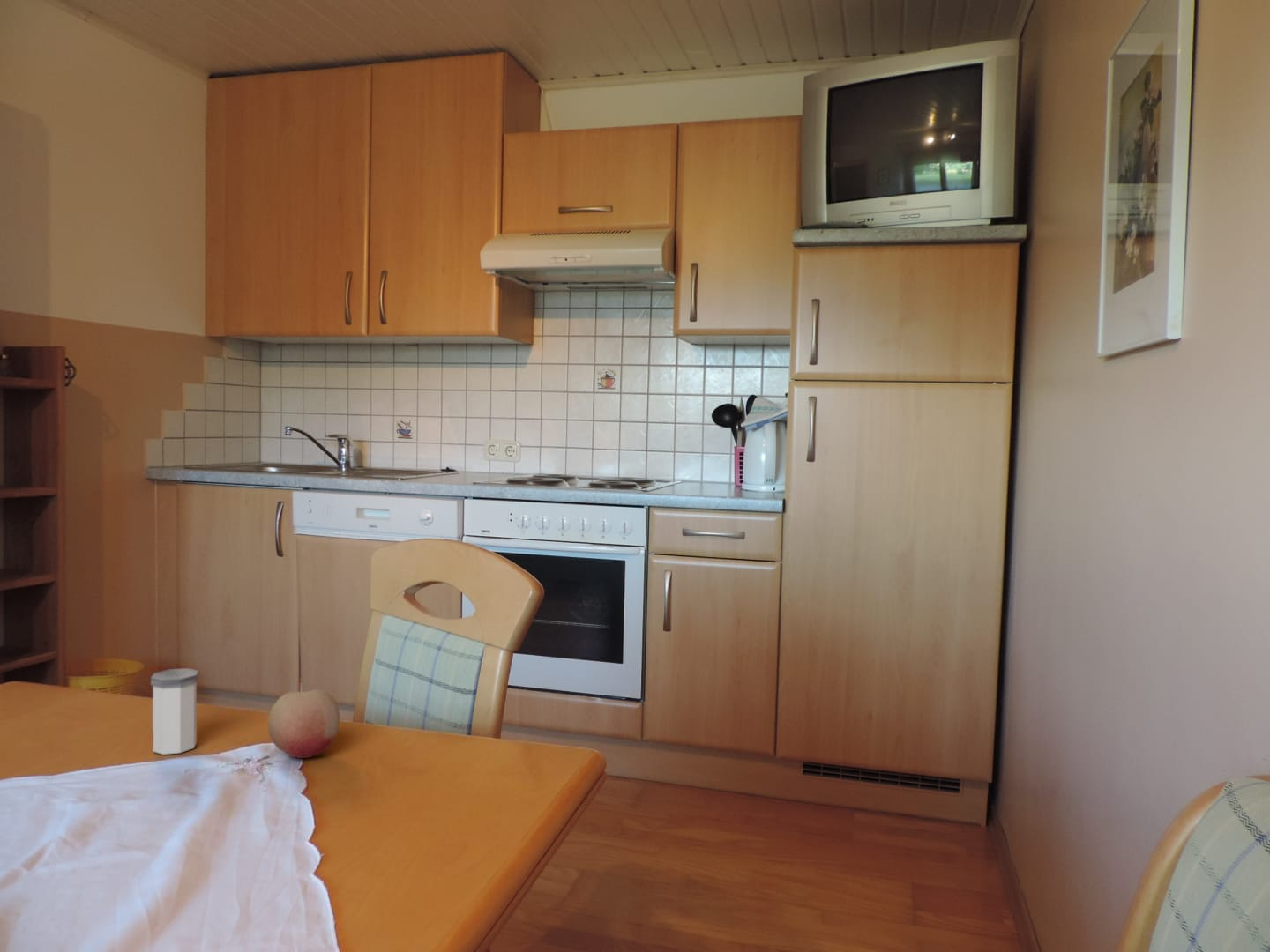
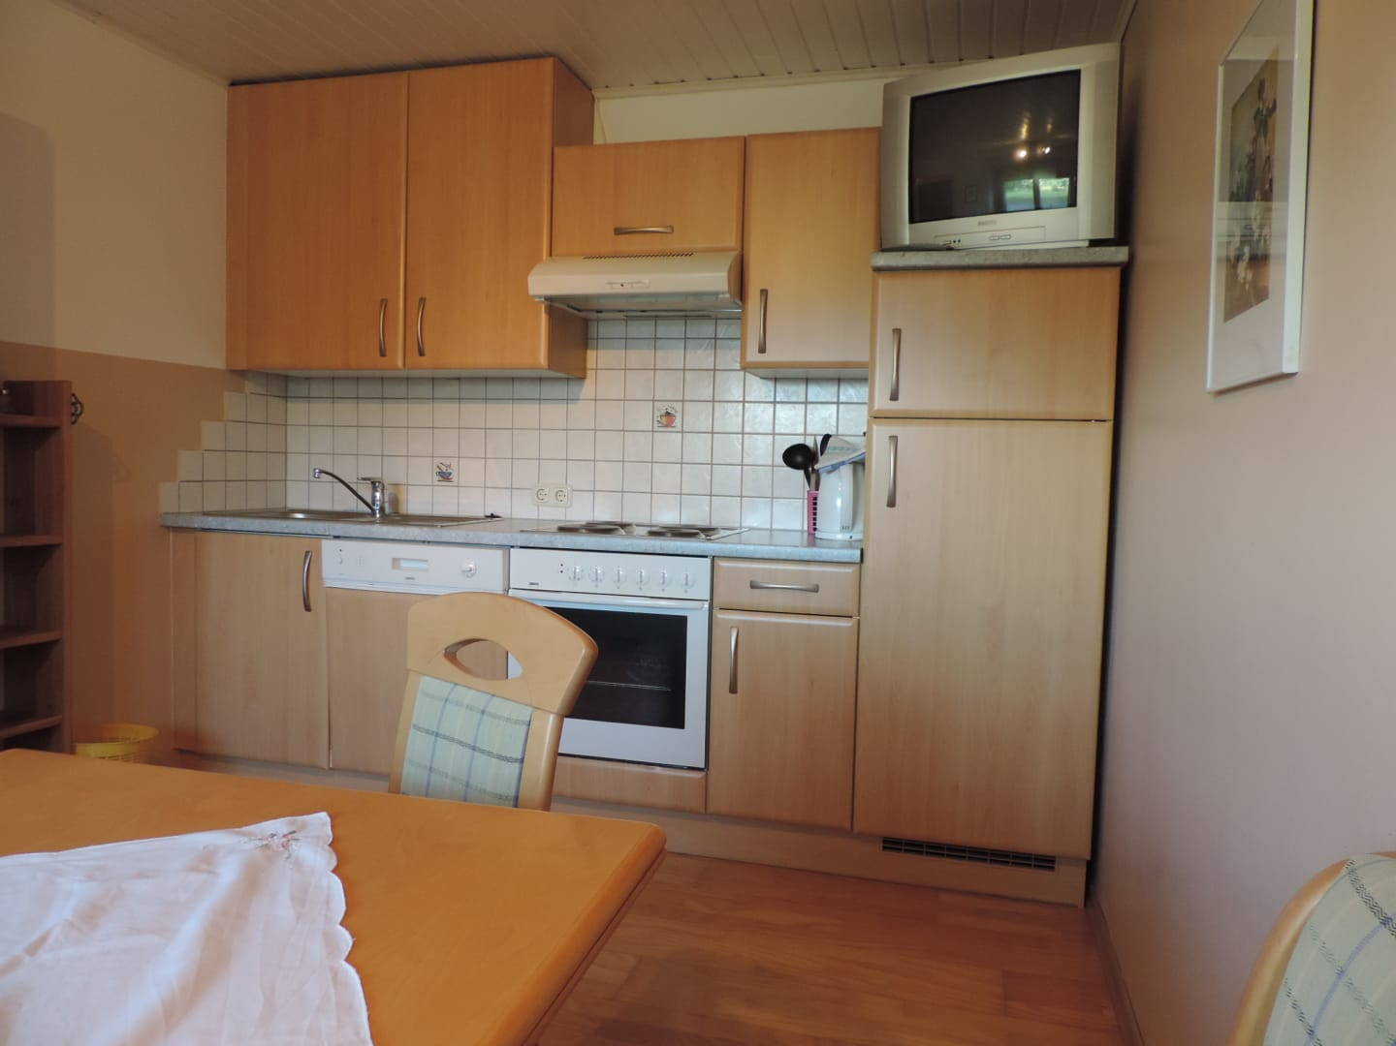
- fruit [267,688,340,759]
- salt shaker [150,667,199,755]
